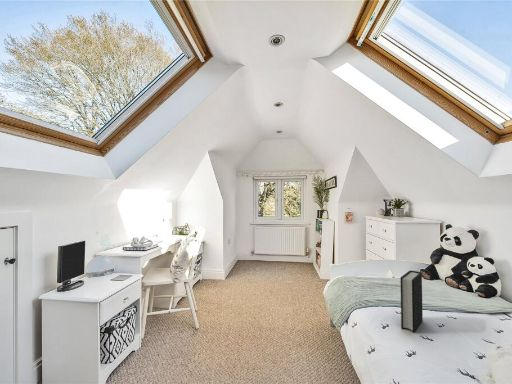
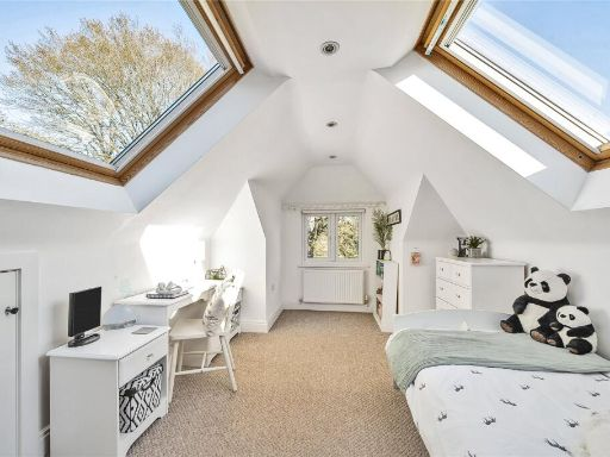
- book [400,270,424,334]
